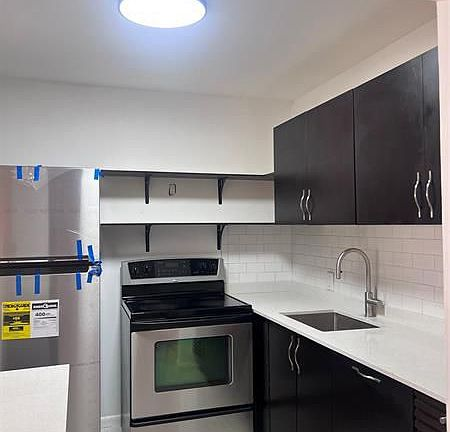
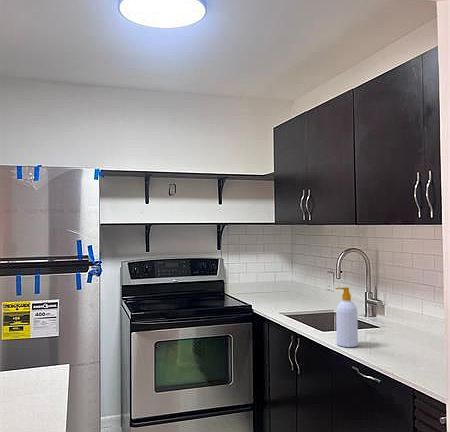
+ soap bottle [334,286,359,348]
